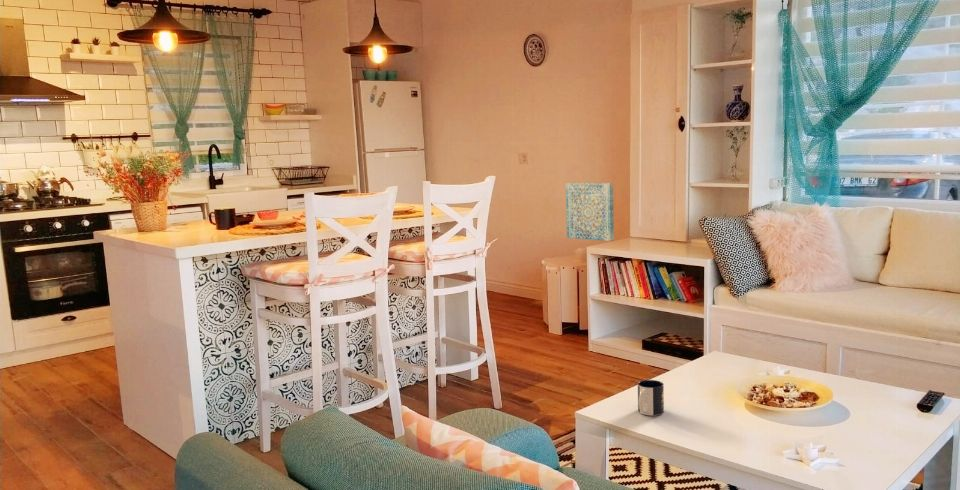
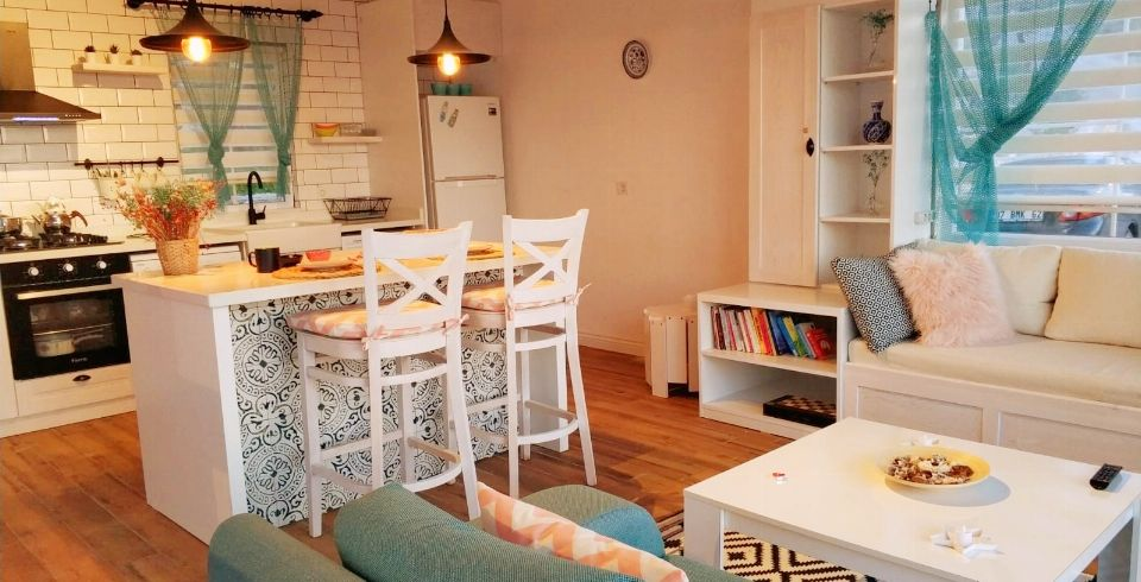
- mug [637,379,665,416]
- wall art [565,182,615,242]
